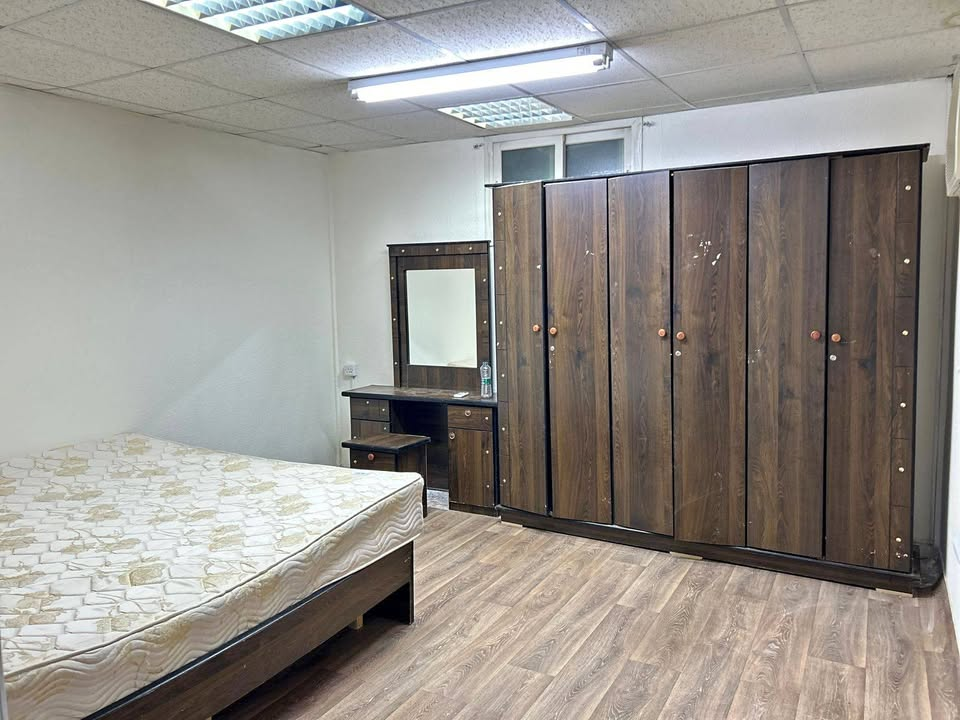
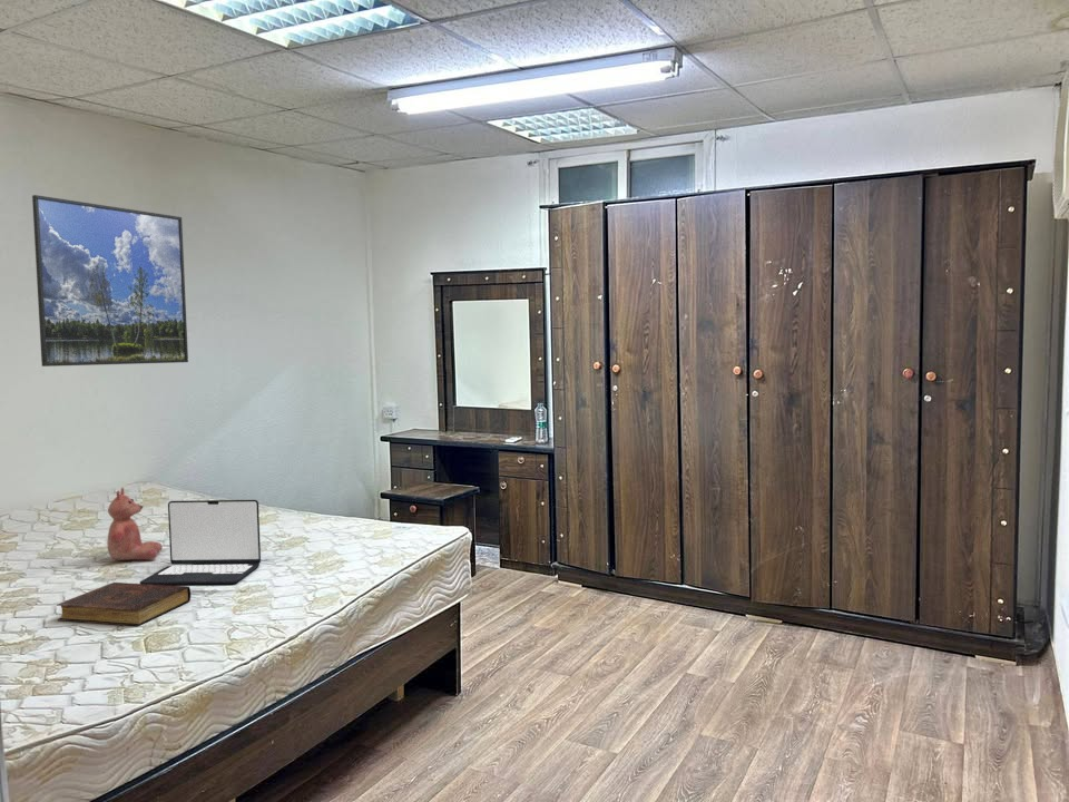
+ book [56,581,192,627]
+ laptop [139,499,262,586]
+ teddy bear [106,487,164,561]
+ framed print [31,194,189,368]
